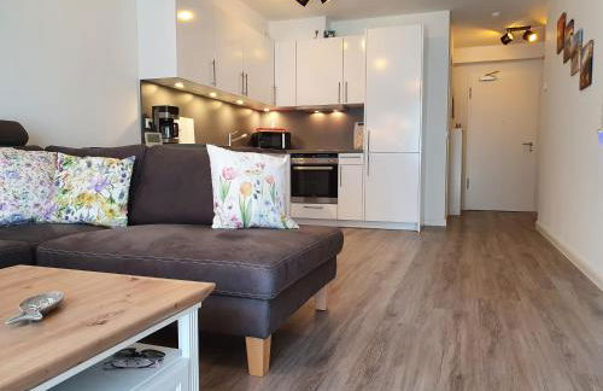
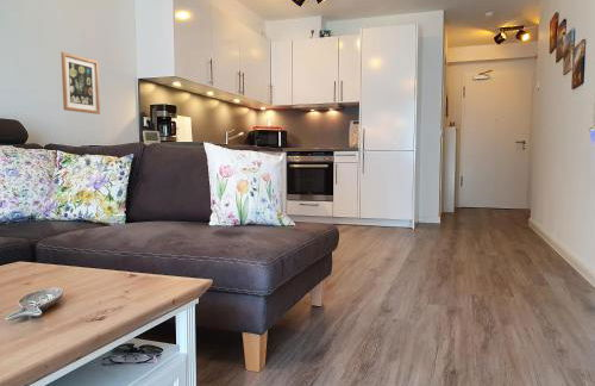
+ wall art [60,51,101,116]
